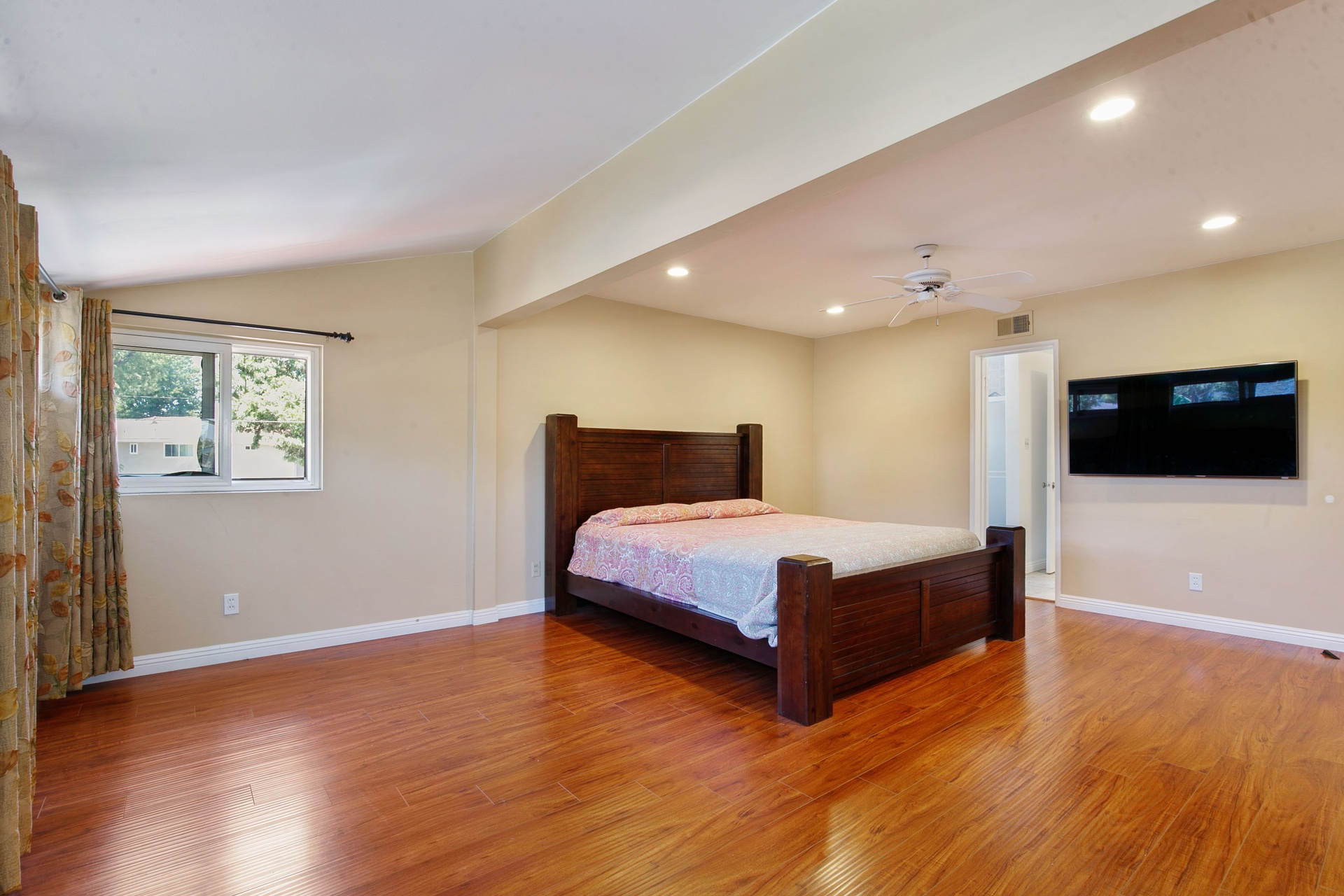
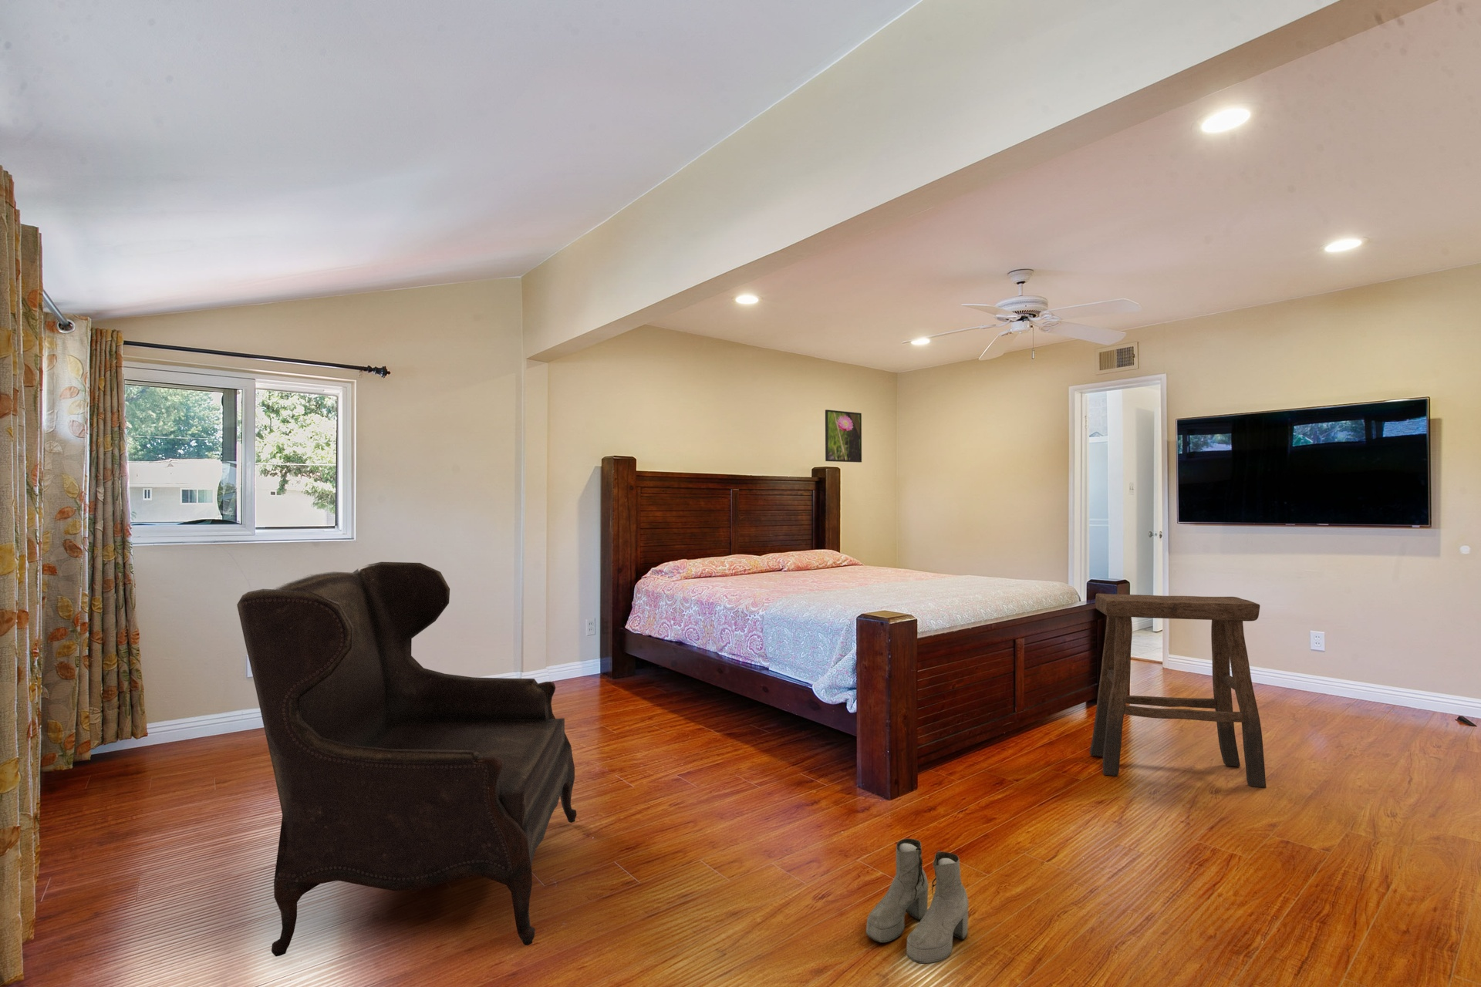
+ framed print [824,409,863,464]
+ stool [1089,593,1267,789]
+ boots [865,838,969,965]
+ armchair [236,562,577,957]
